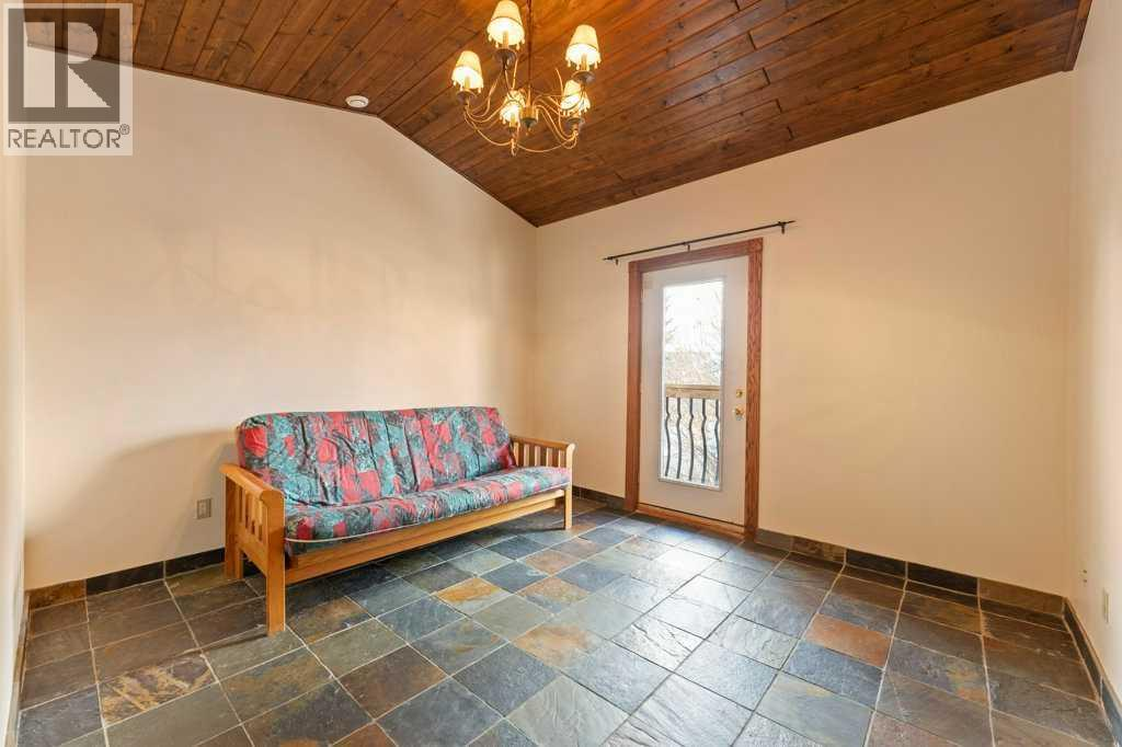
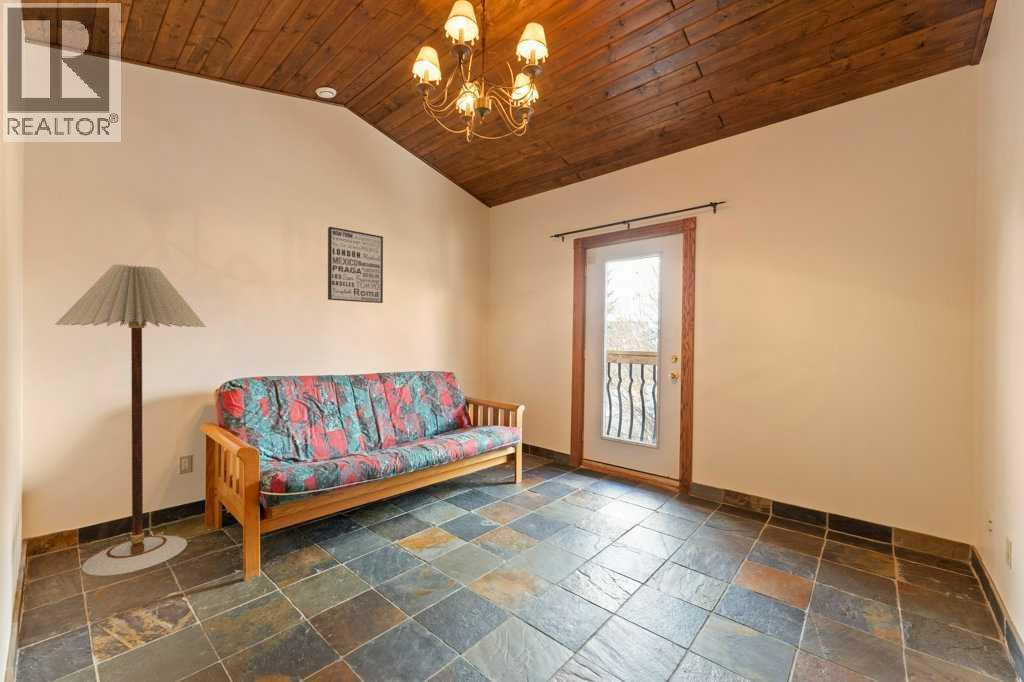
+ wall art [327,226,384,304]
+ floor lamp [54,263,207,577]
